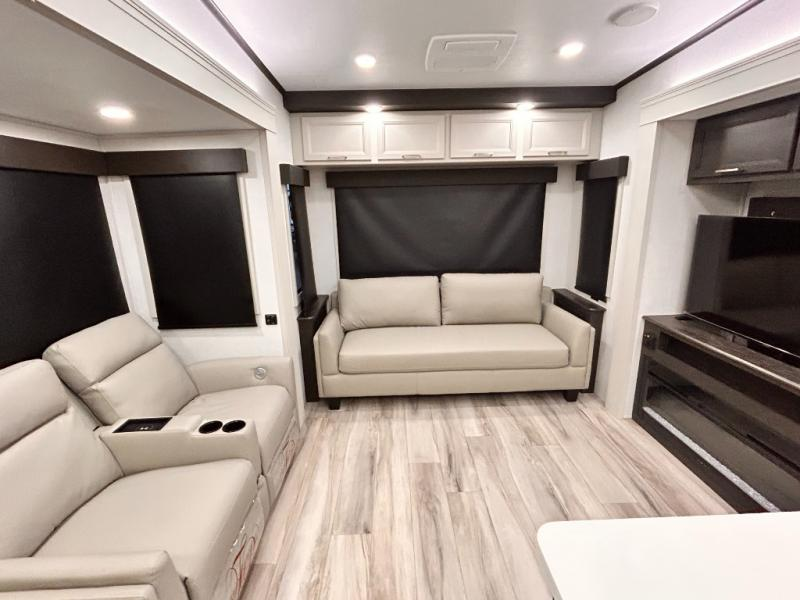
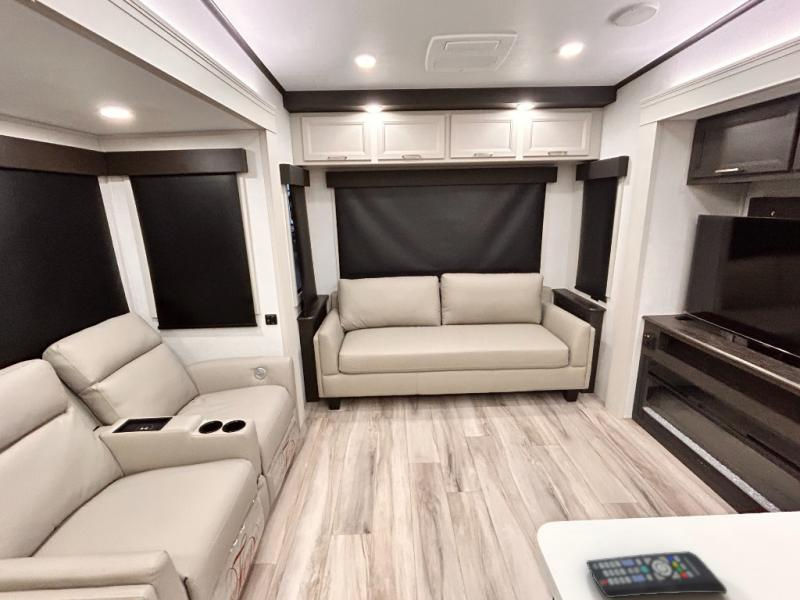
+ remote control [585,550,728,599]
